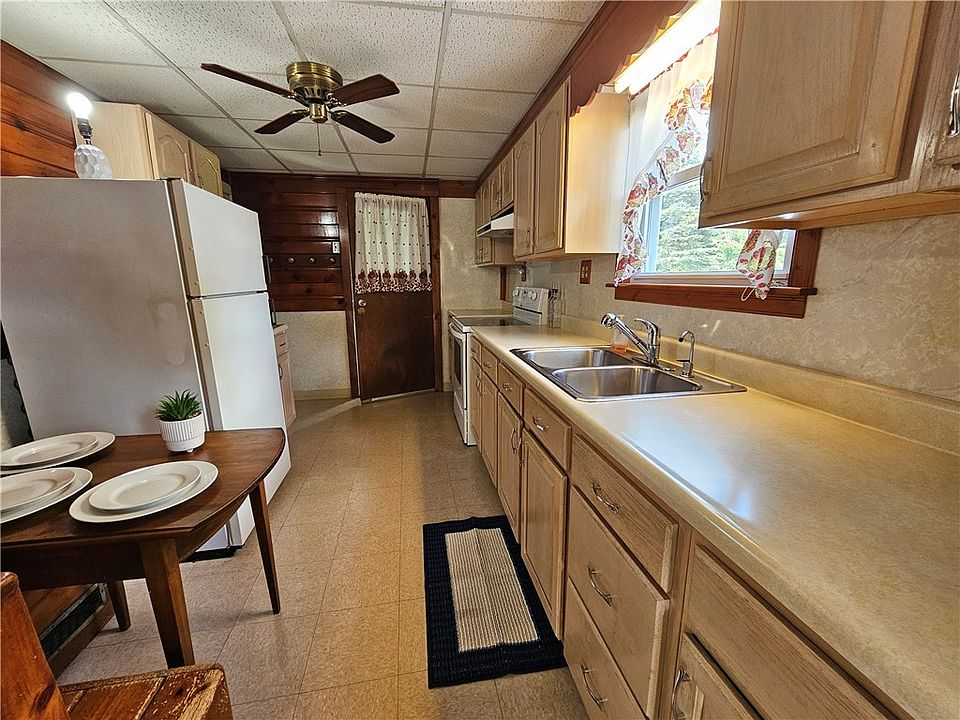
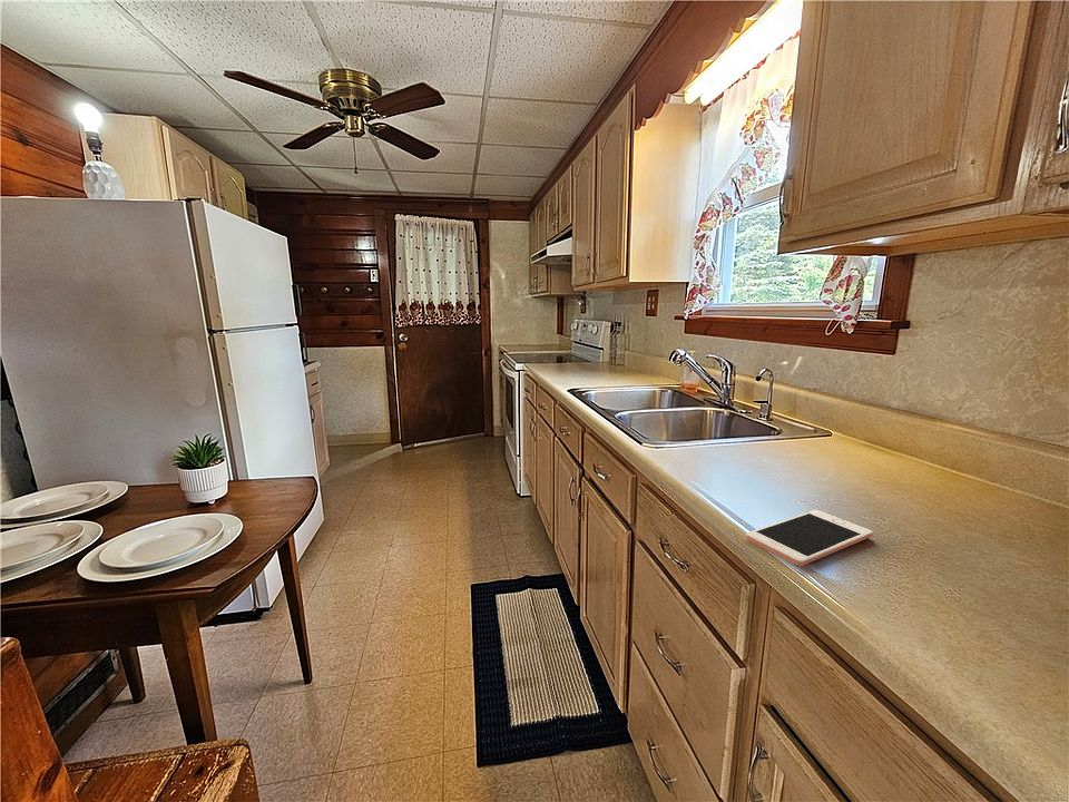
+ cell phone [745,509,874,567]
